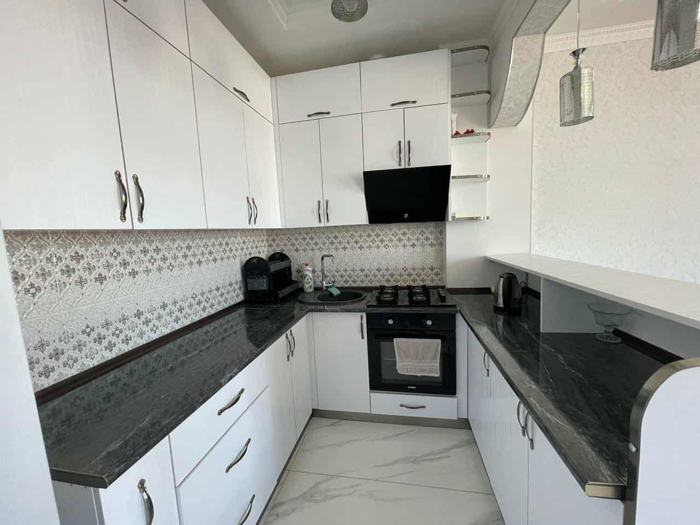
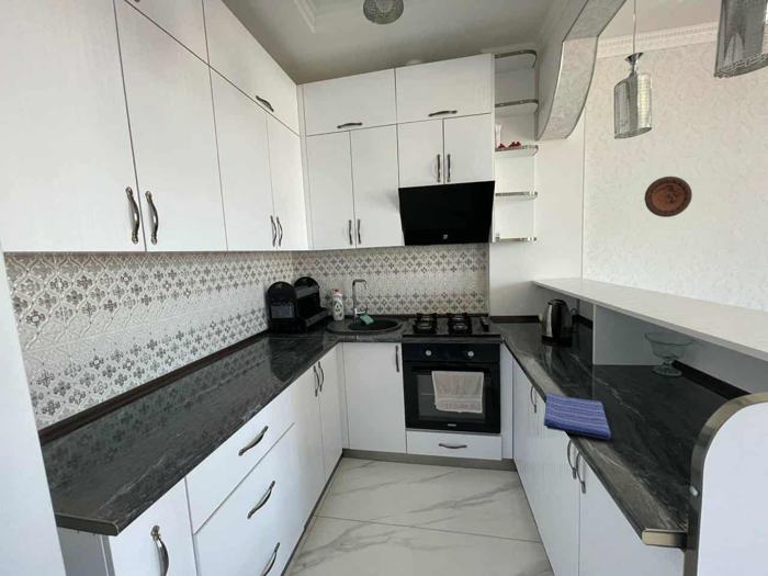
+ dish towel [542,392,612,440]
+ decorative plate [643,176,693,218]
